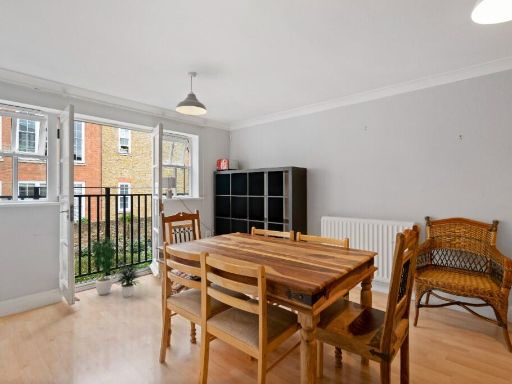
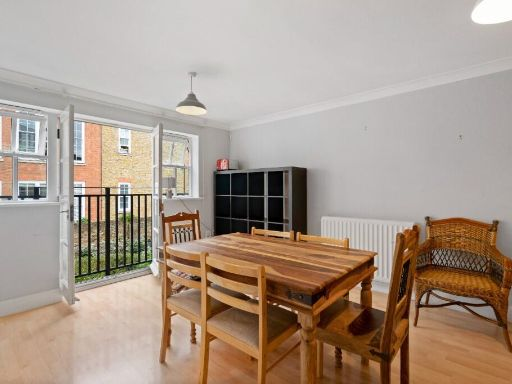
- potted plant [88,235,141,298]
